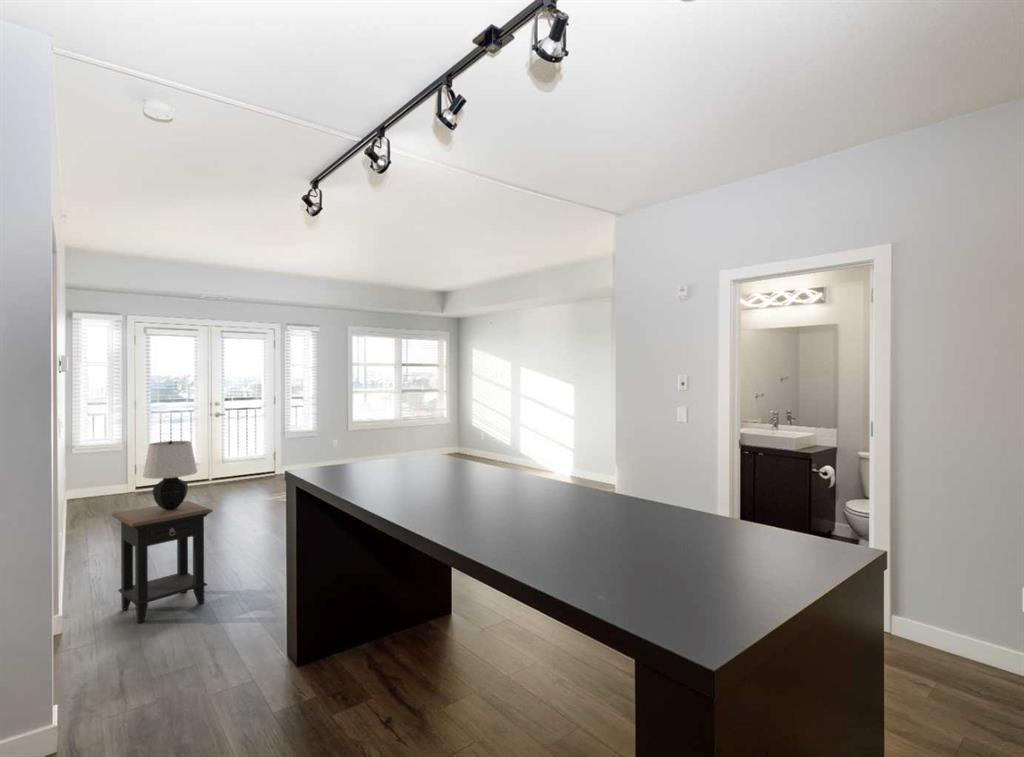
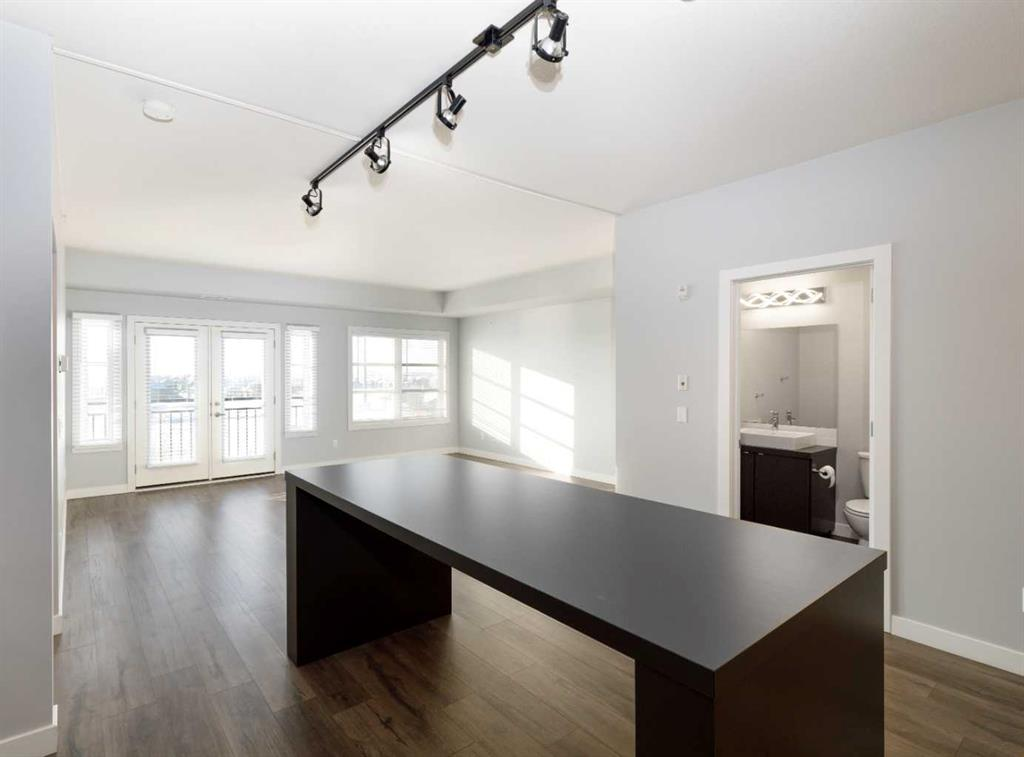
- table lamp [142,440,199,510]
- side table [111,500,214,625]
